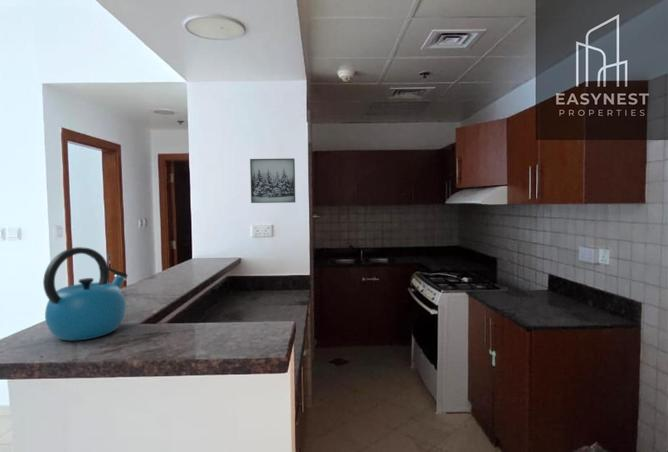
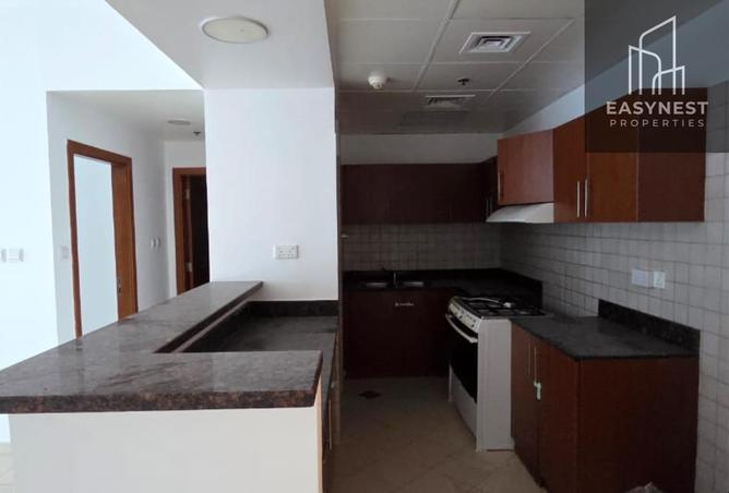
- wall art [249,157,296,204]
- kettle [42,246,129,342]
